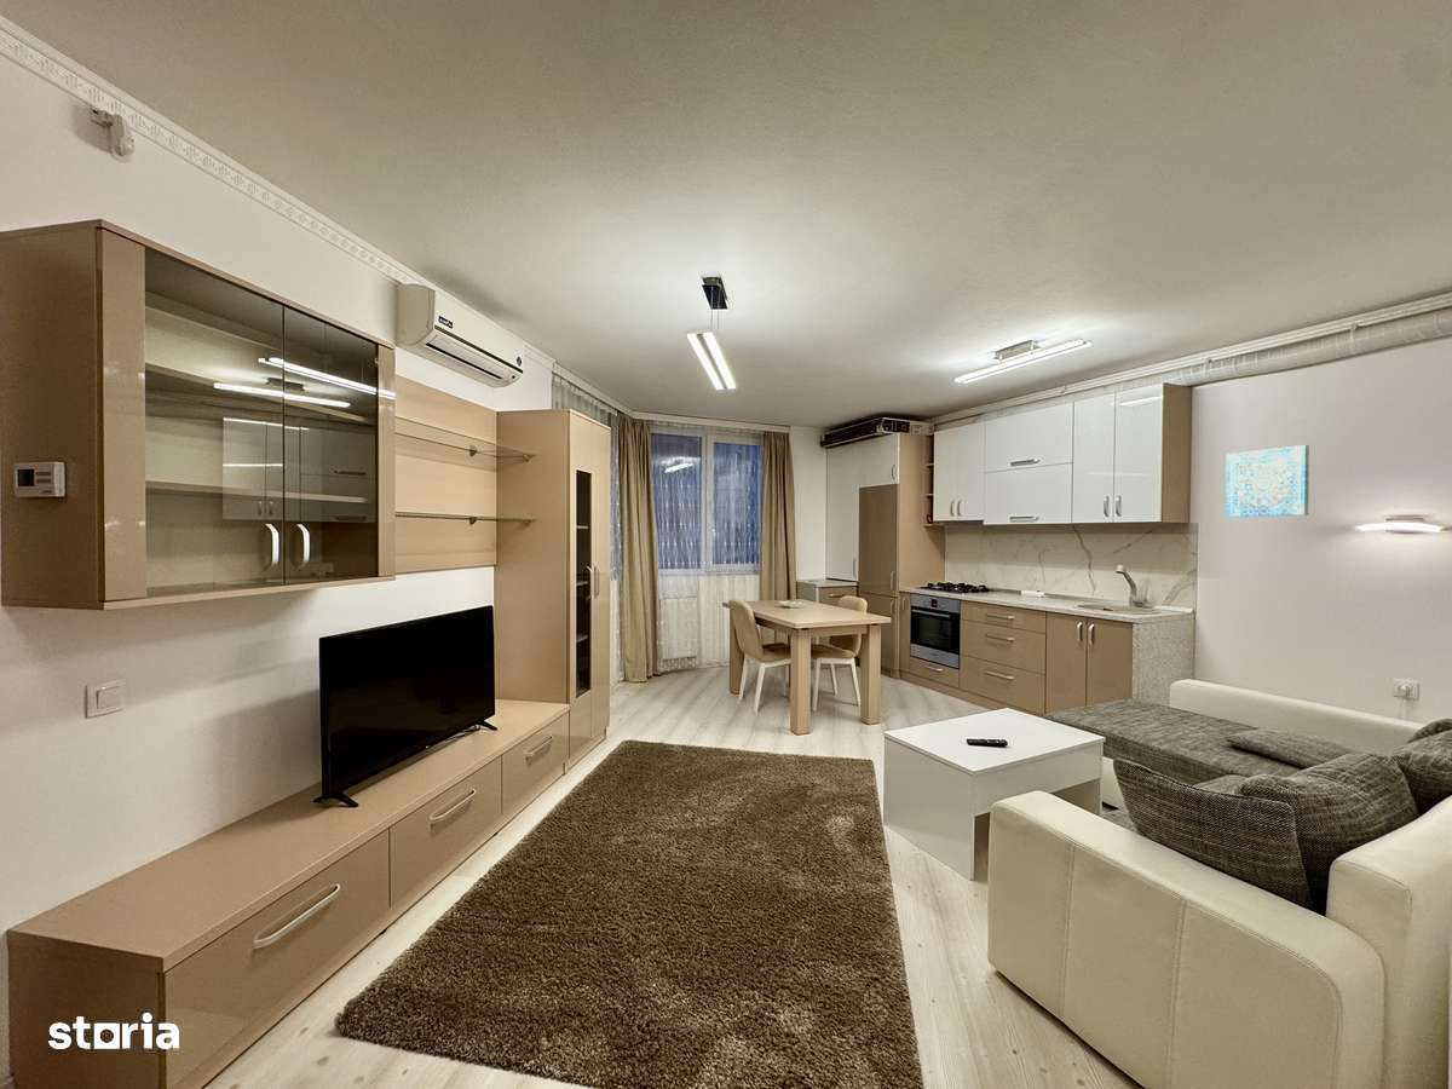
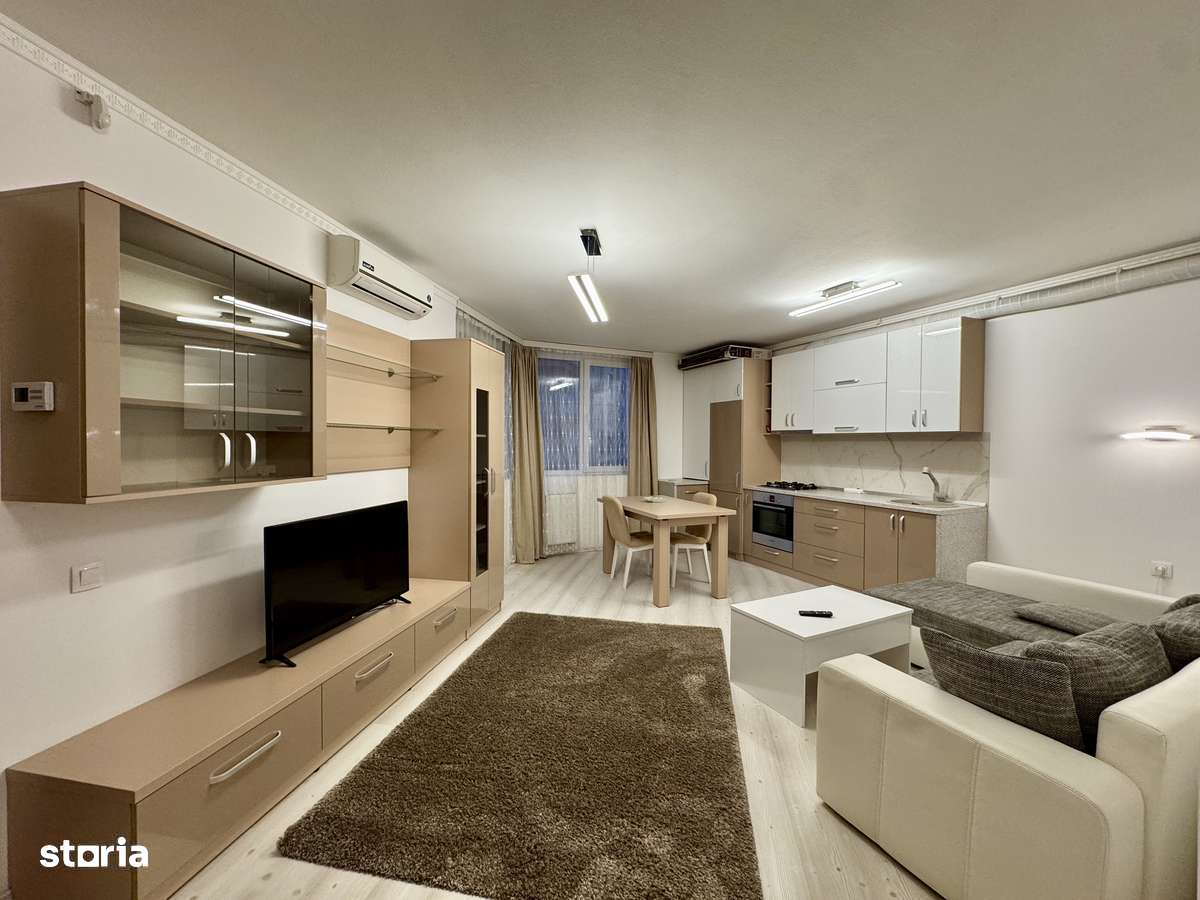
- wall art [1225,444,1310,518]
